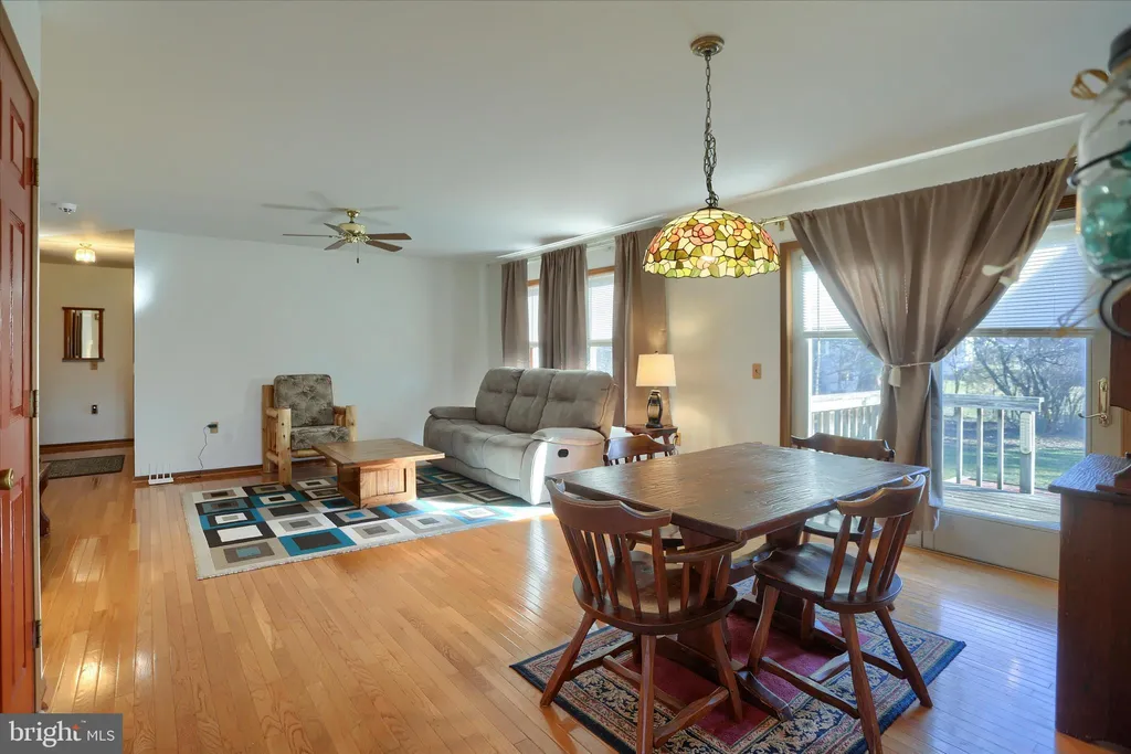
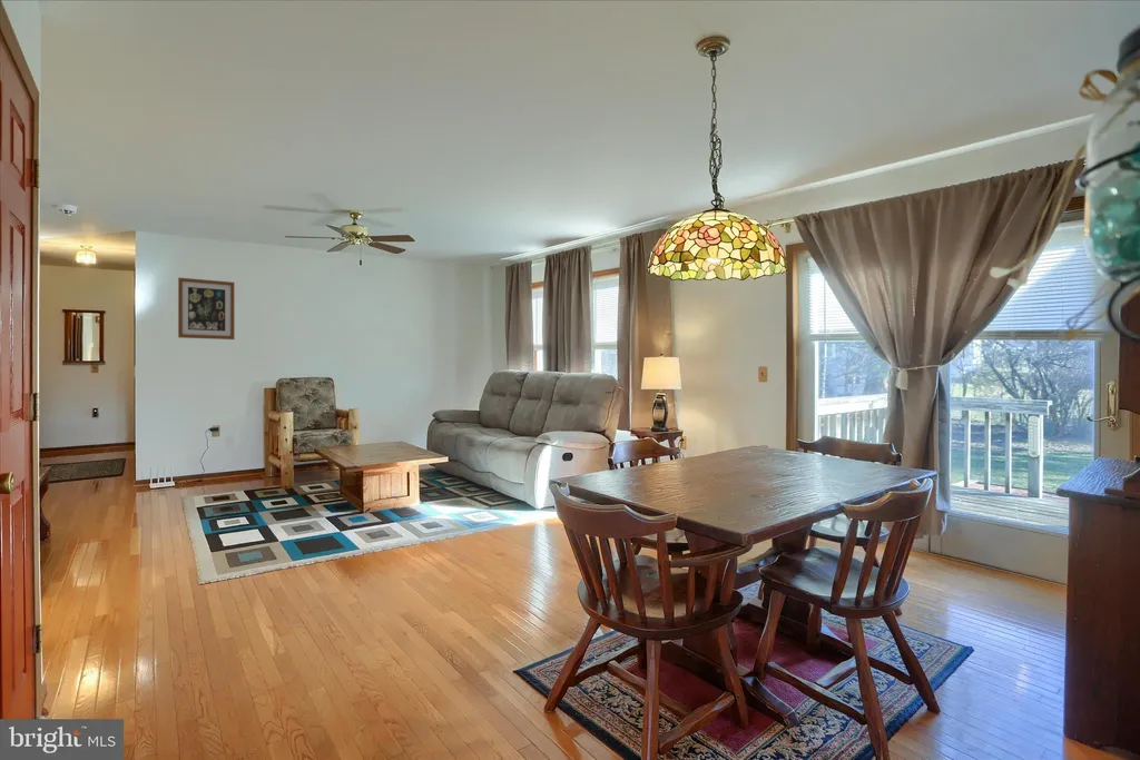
+ wall art [177,276,236,340]
